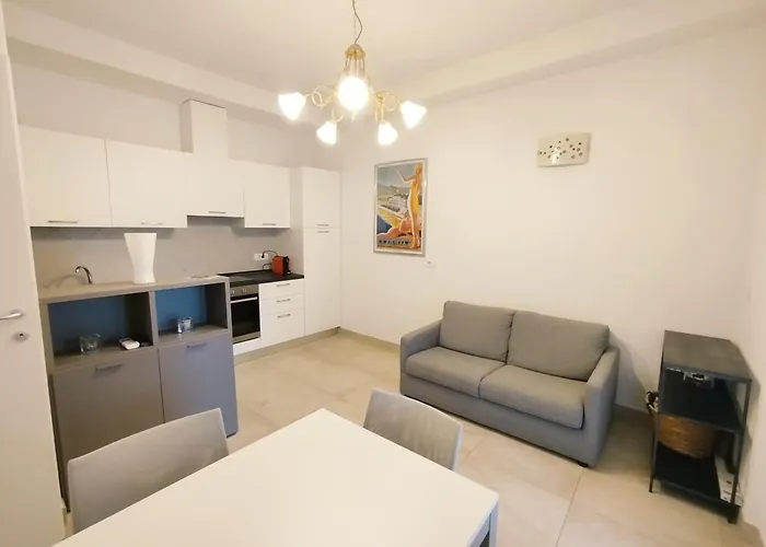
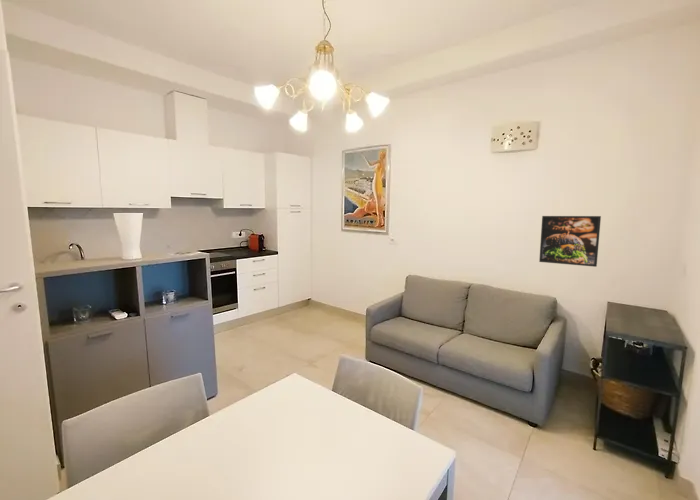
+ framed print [538,215,602,268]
